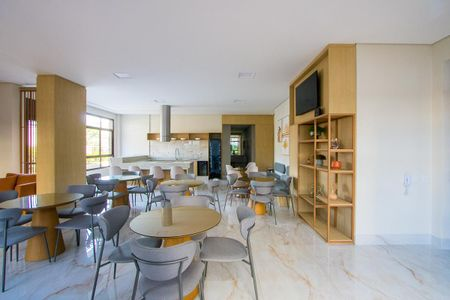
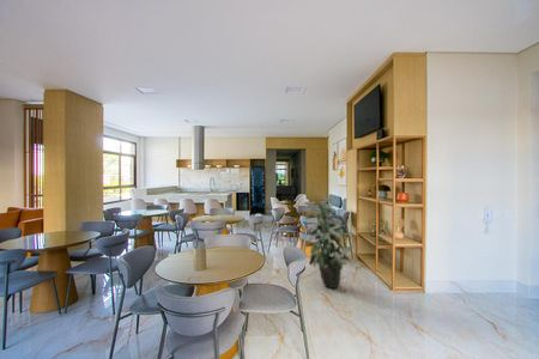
+ indoor plant [301,197,355,290]
